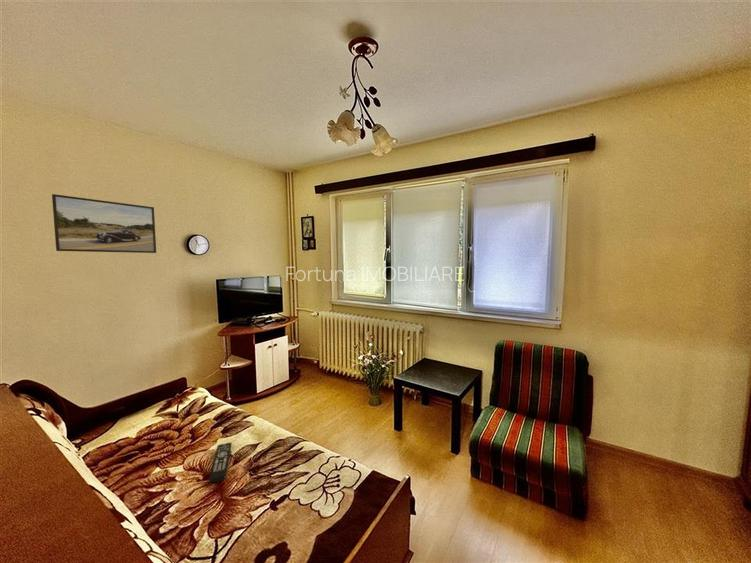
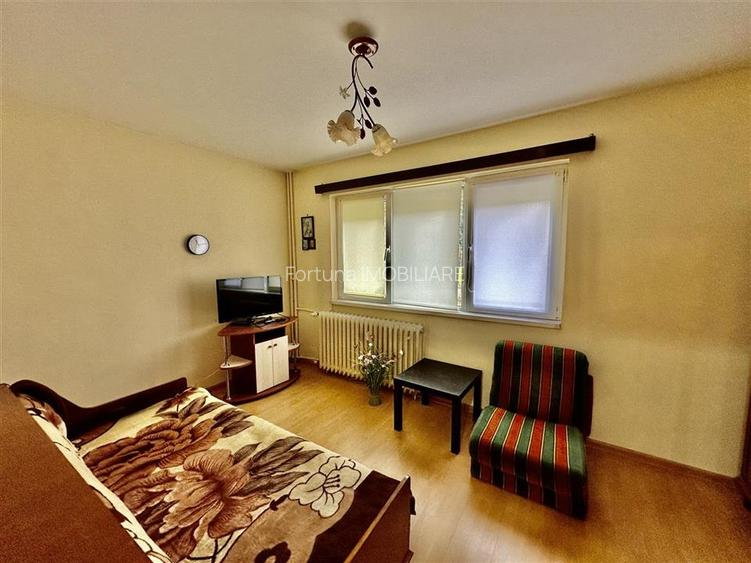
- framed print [51,193,157,254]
- remote control [209,442,232,483]
